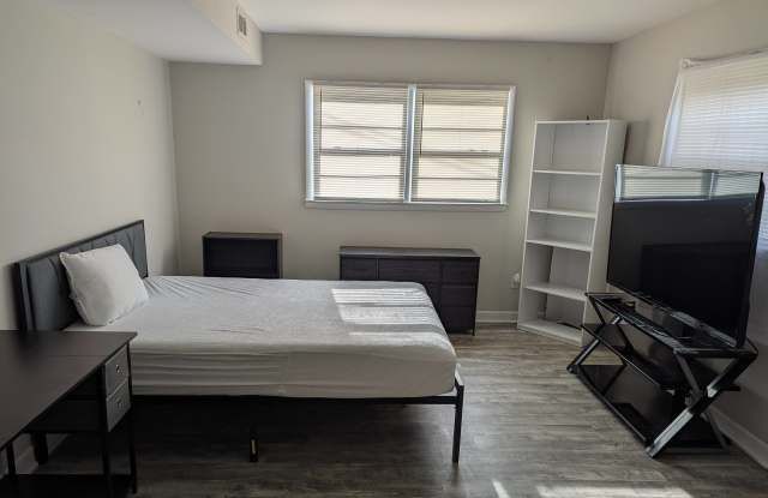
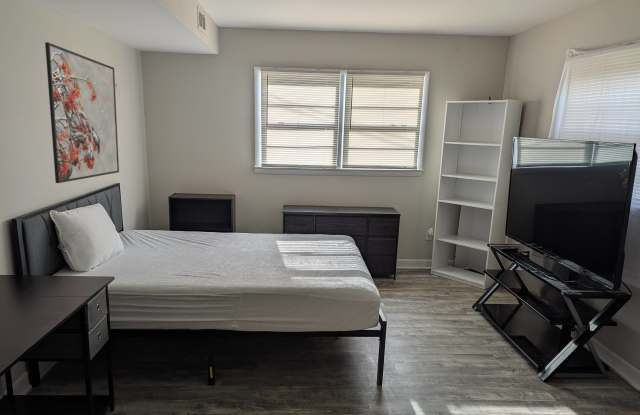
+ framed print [44,41,120,184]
